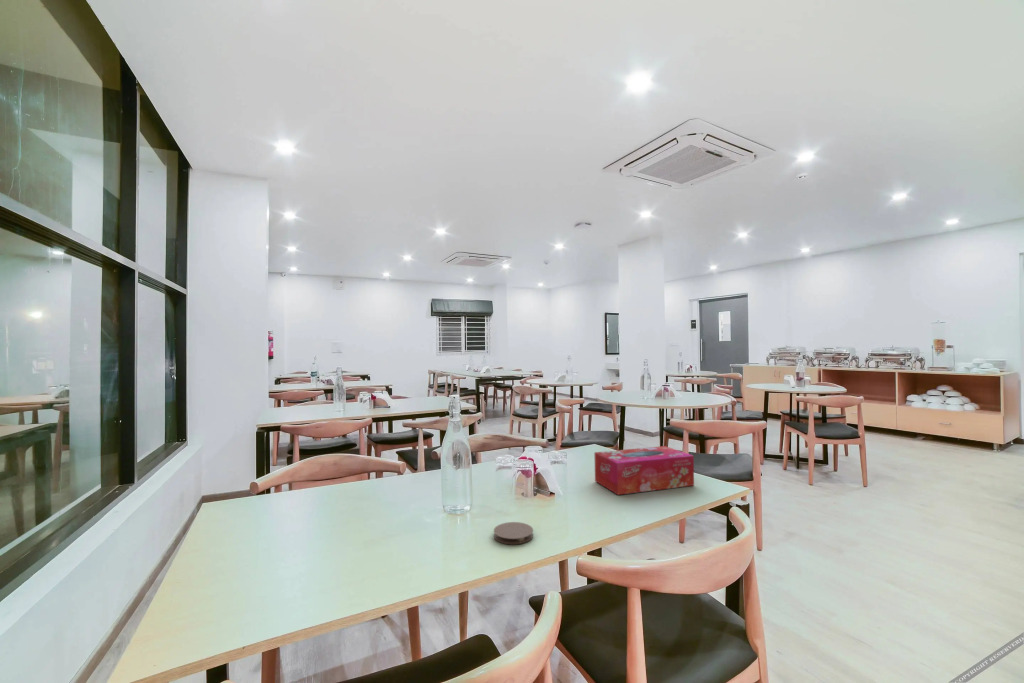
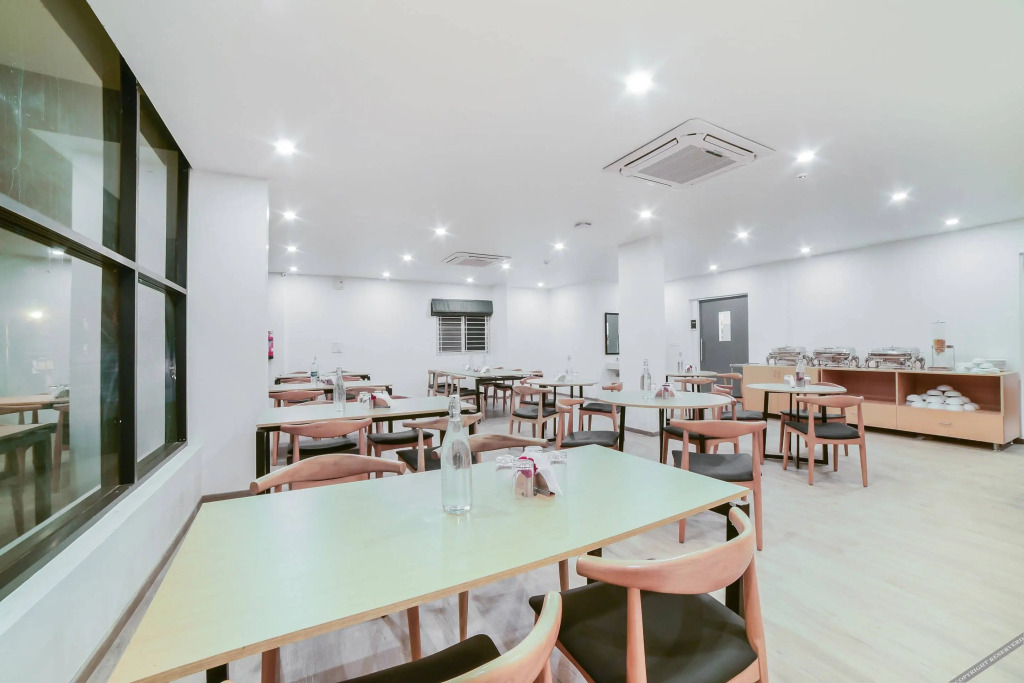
- tissue box [593,445,695,496]
- coaster [493,521,534,545]
